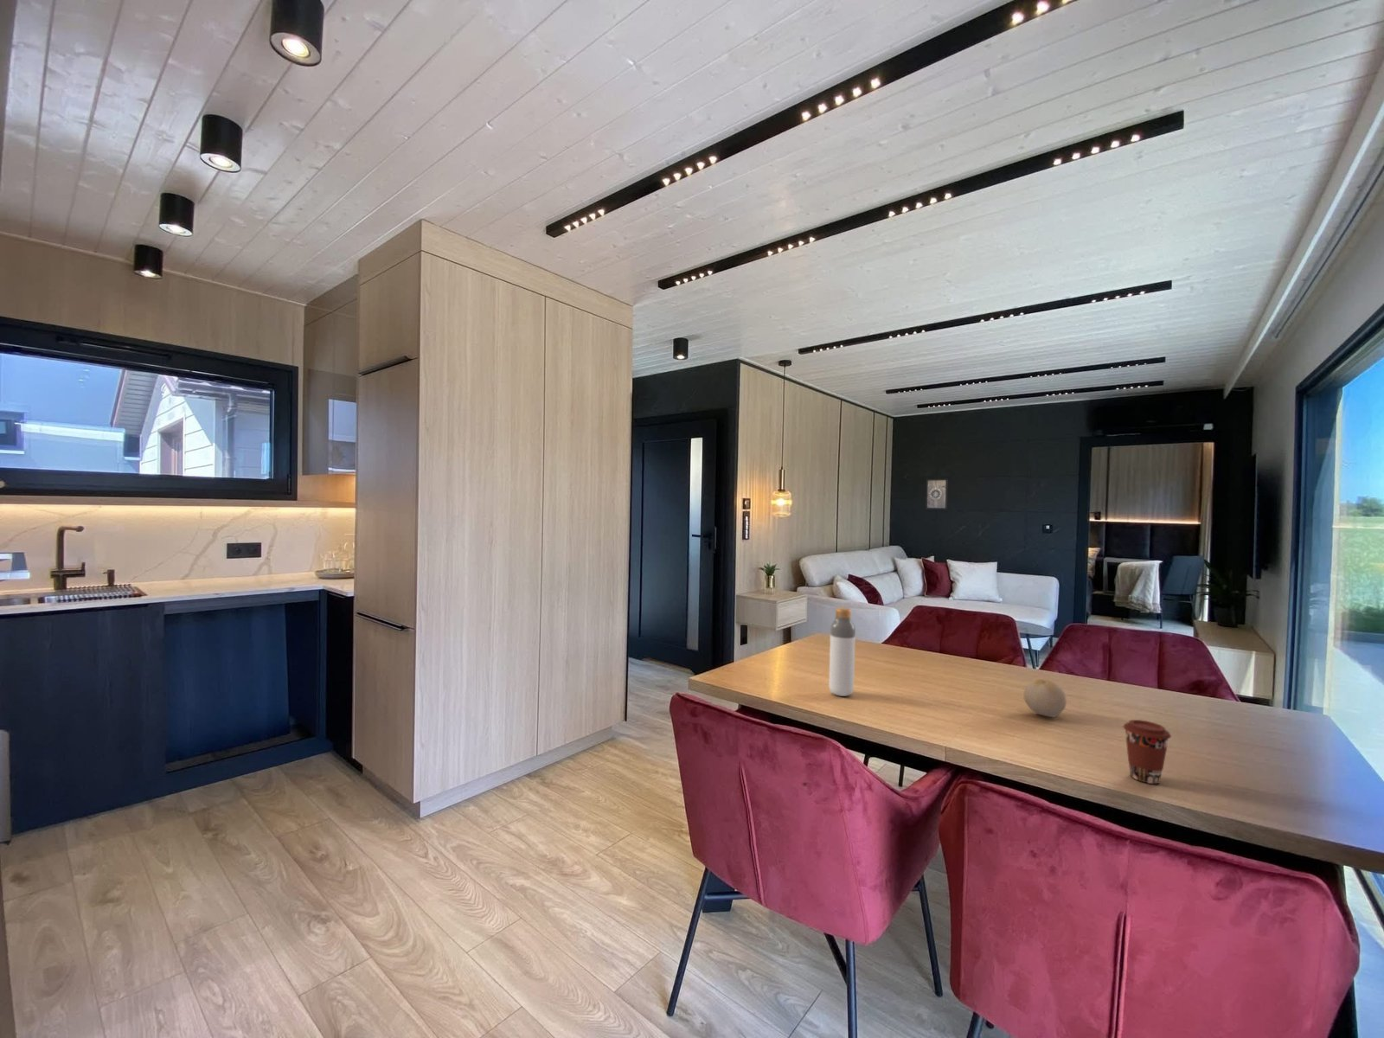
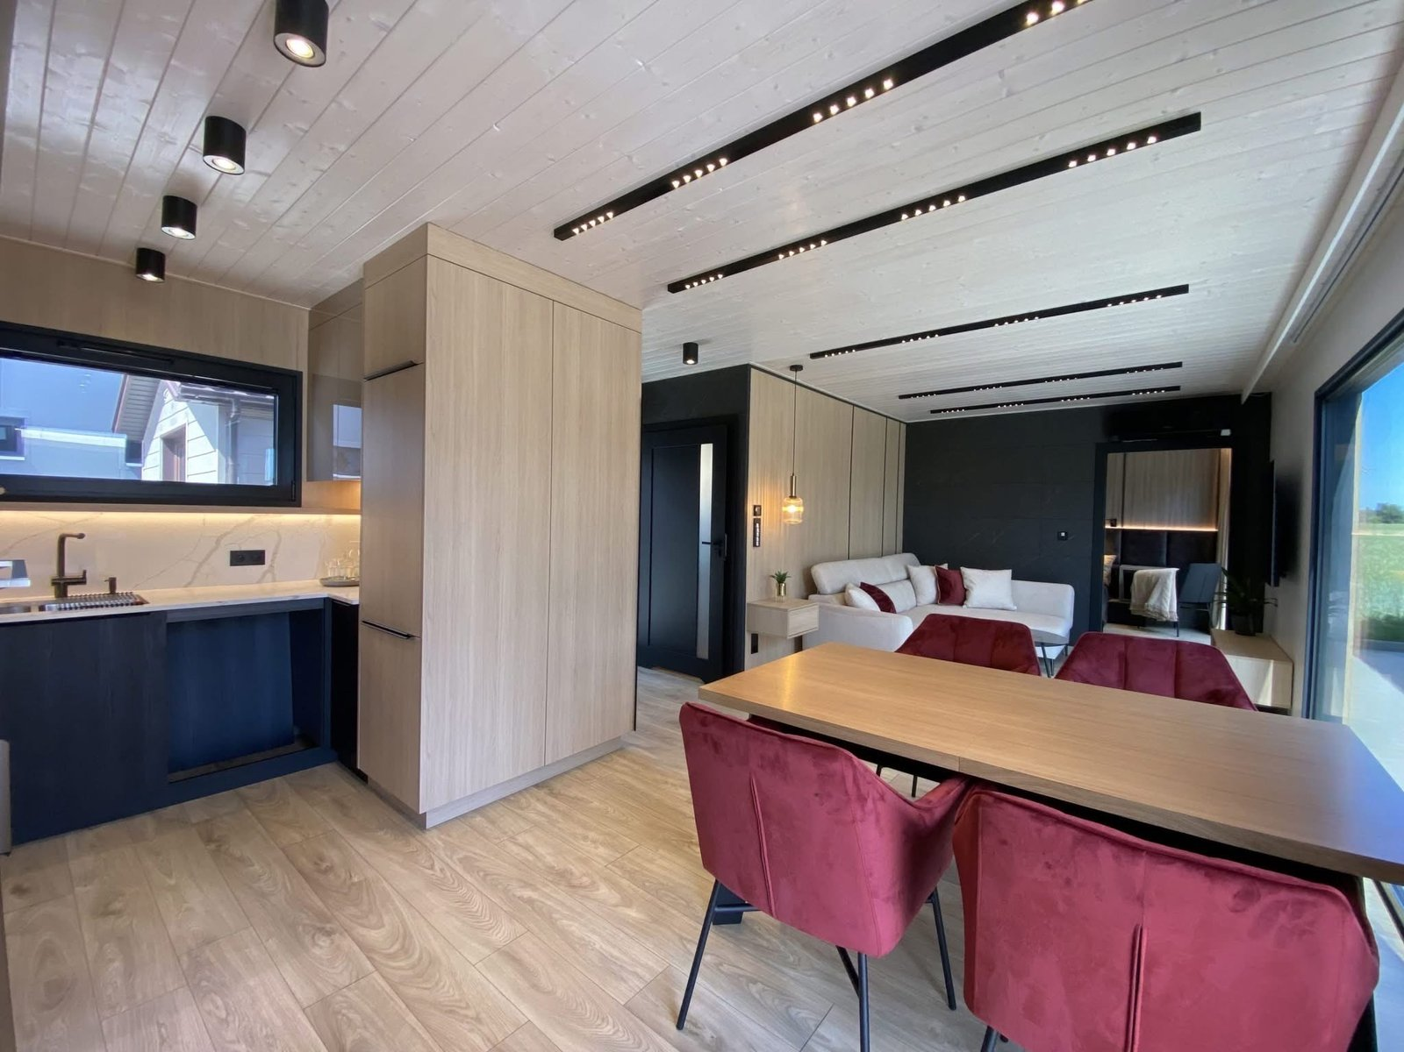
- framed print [925,479,949,510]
- bottle [828,606,857,697]
- fruit [1022,678,1067,717]
- coffee cup [1121,719,1173,785]
